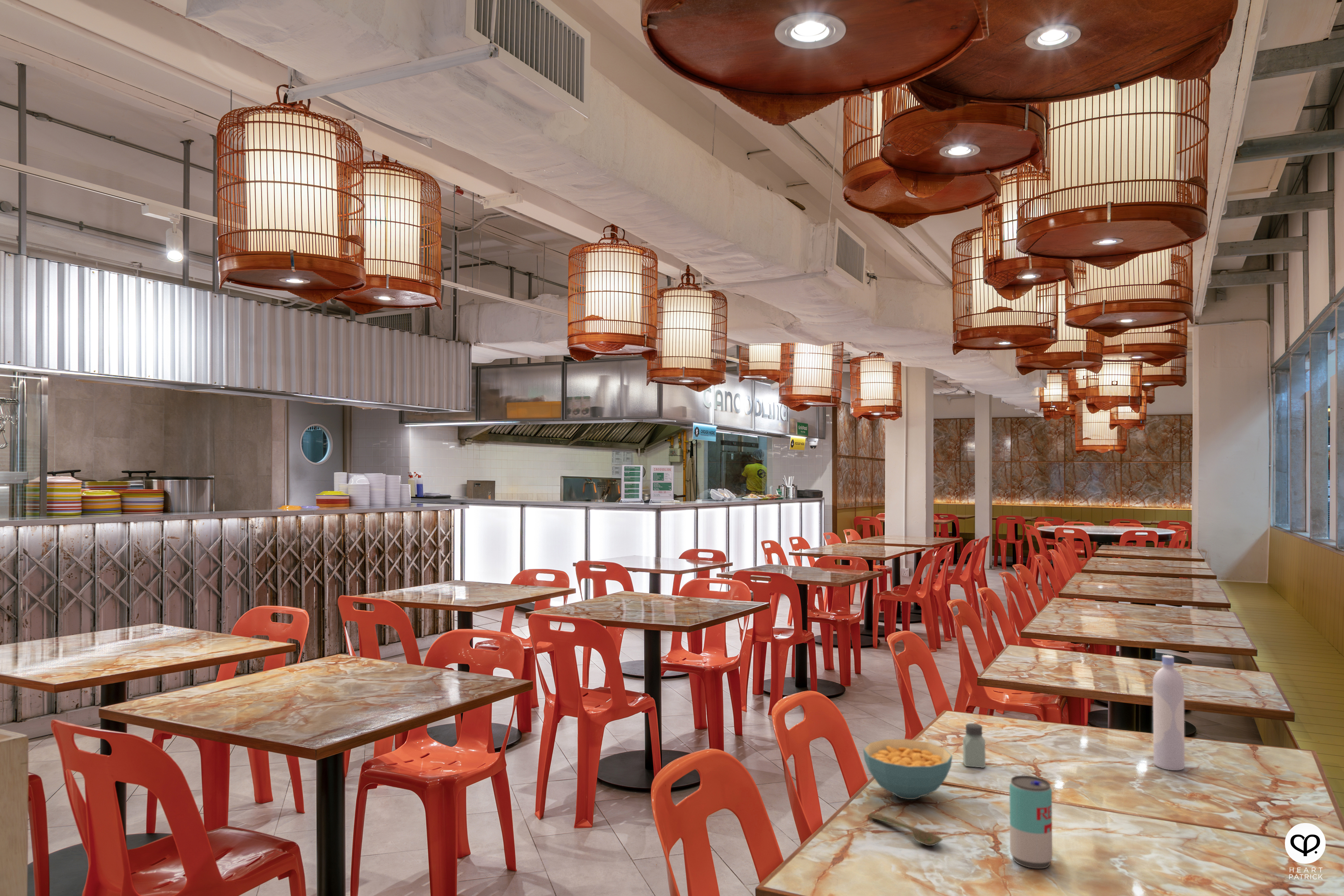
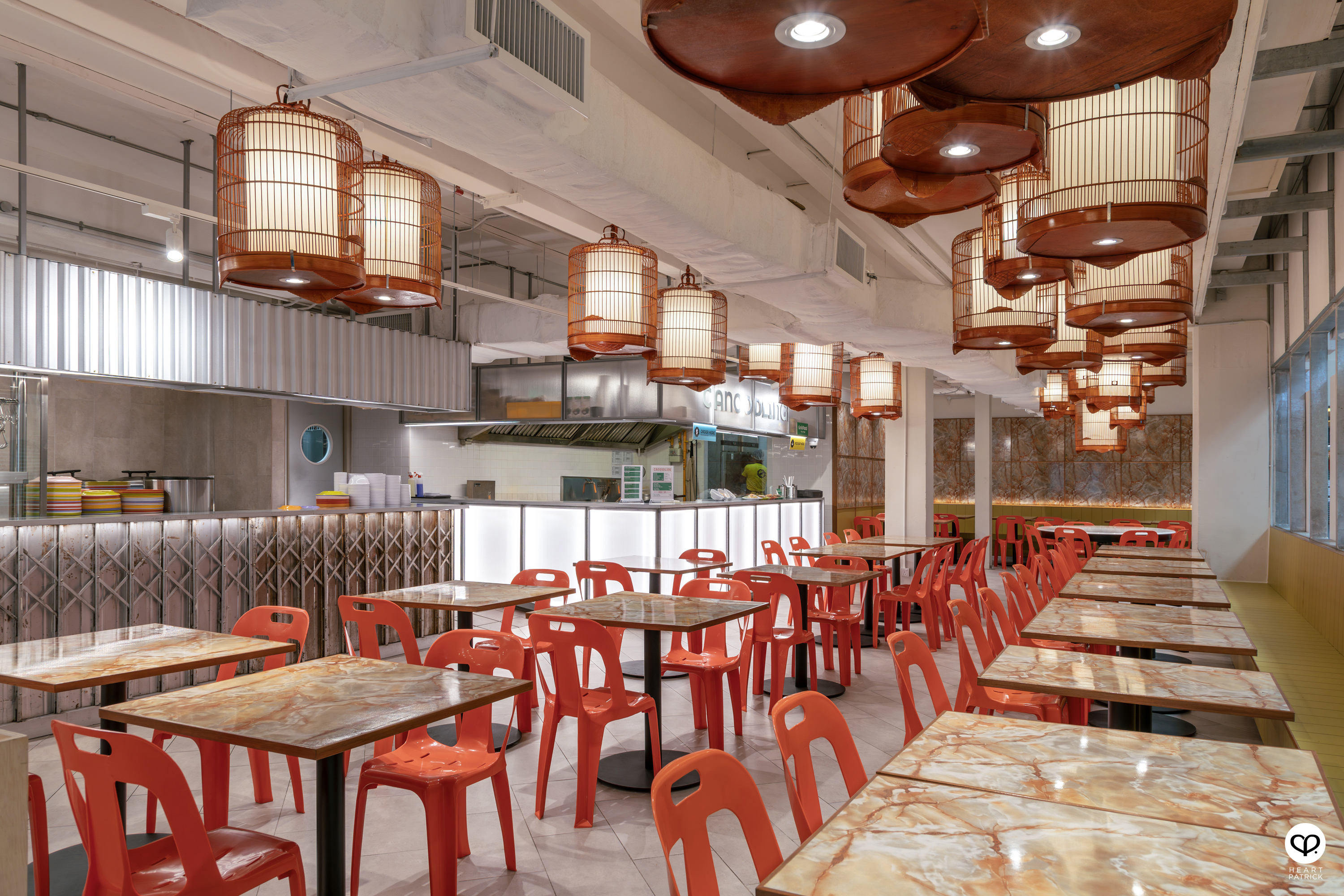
- spoon [868,813,943,846]
- cereal bowl [862,739,953,800]
- beverage can [1009,775,1053,869]
- saltshaker [962,723,986,768]
- bottle [1152,655,1185,771]
